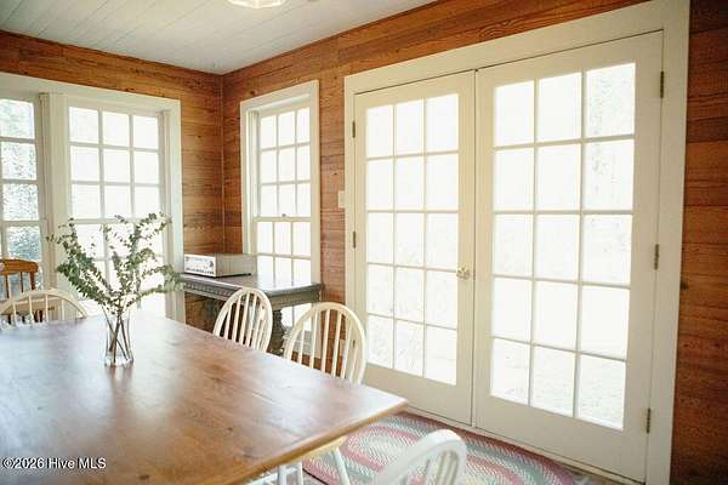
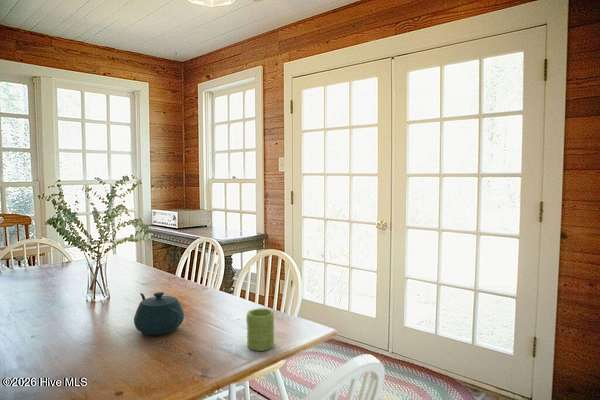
+ teapot [133,291,185,336]
+ mug [245,308,275,352]
